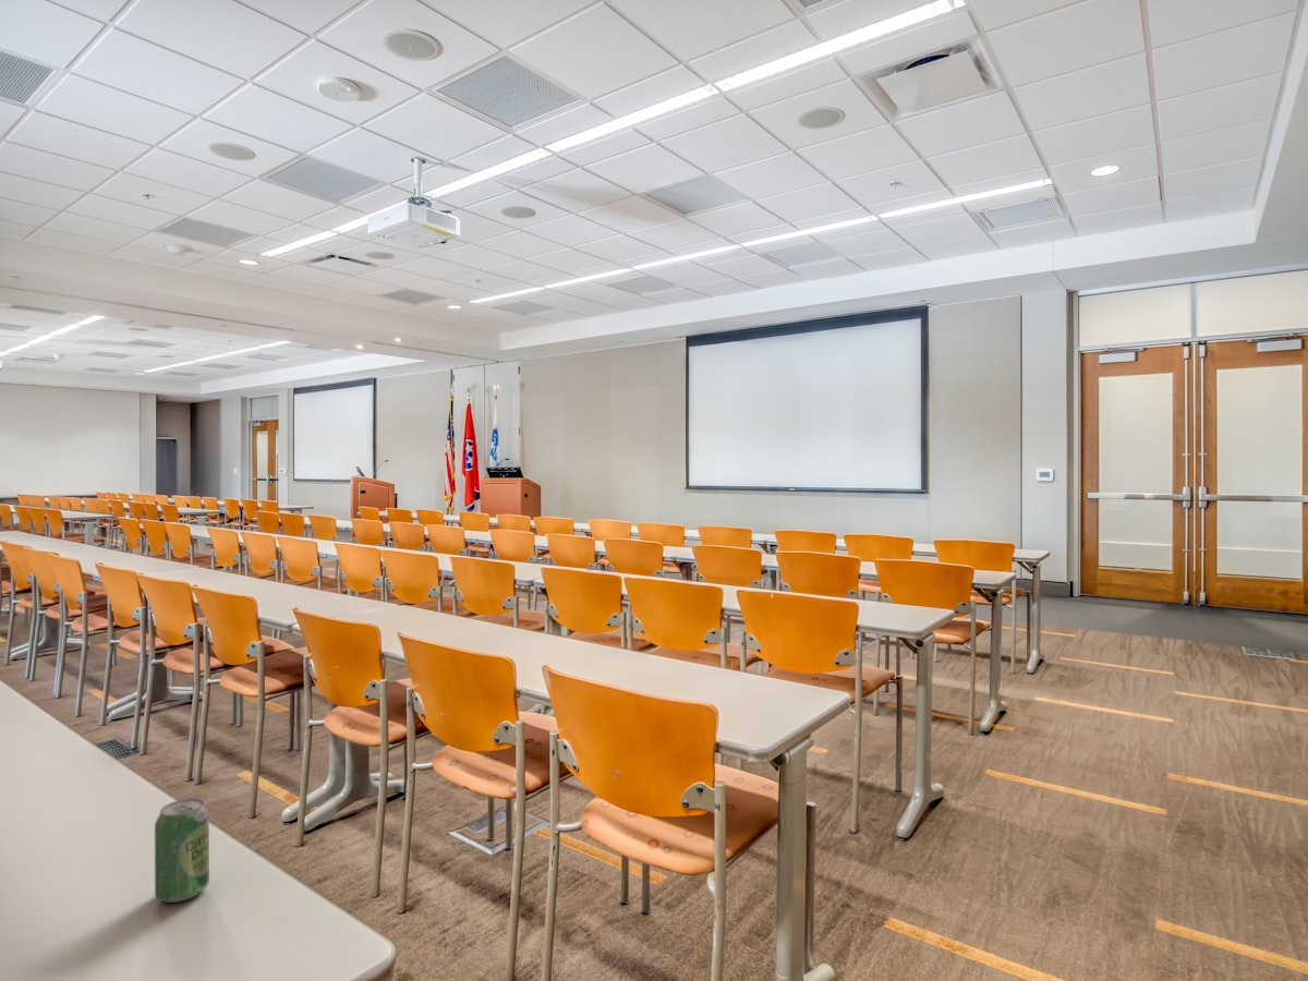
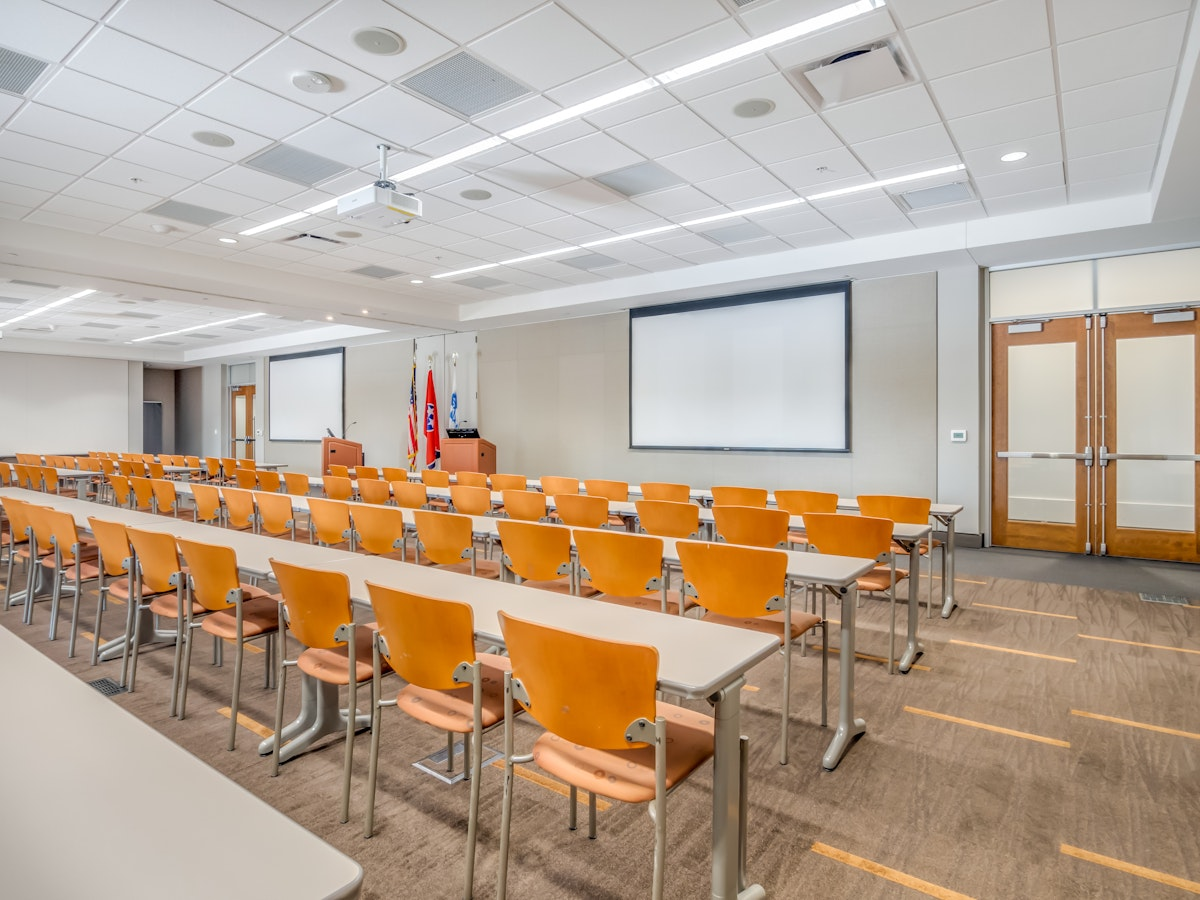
- beverage can [154,798,210,904]
